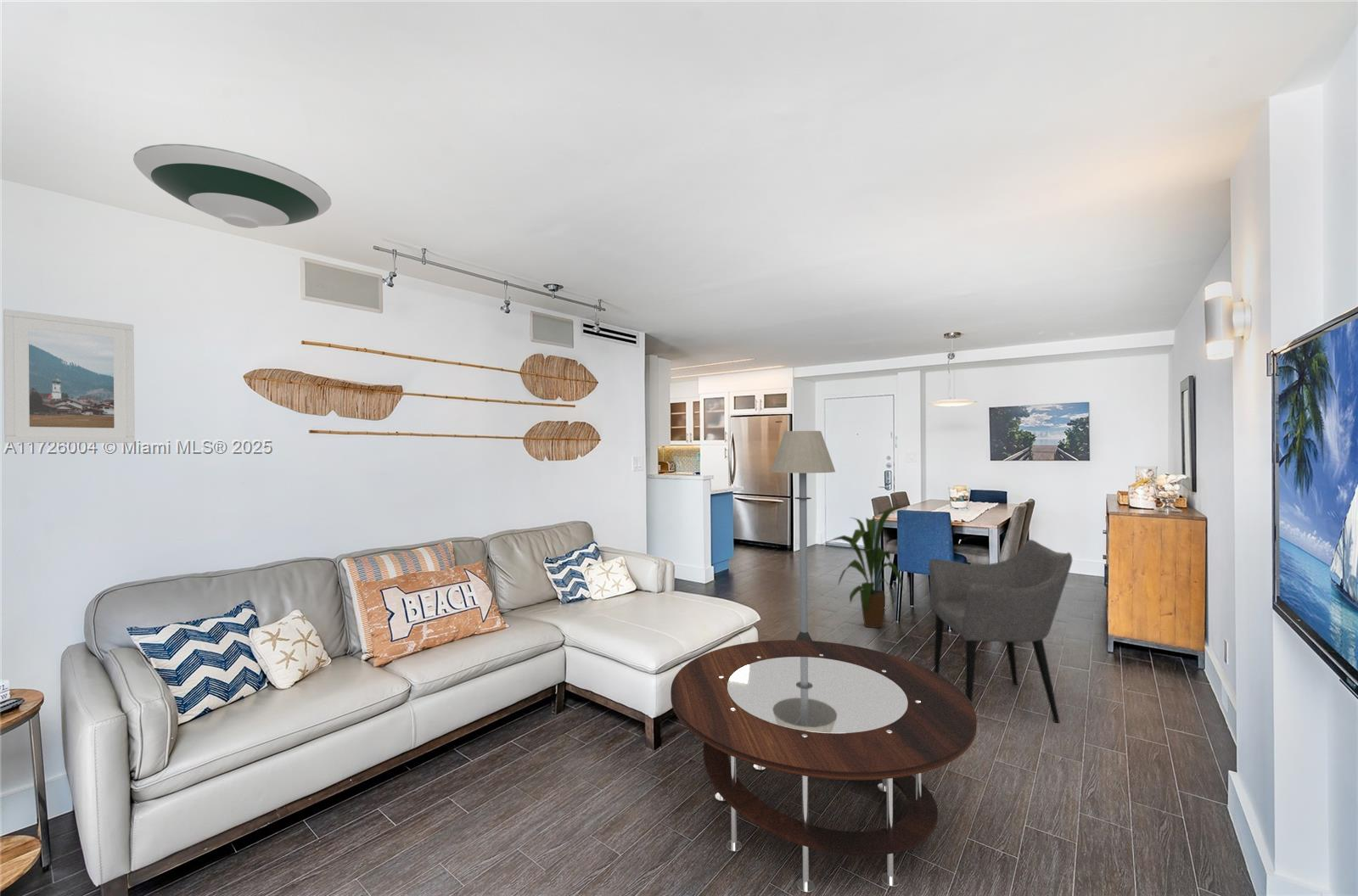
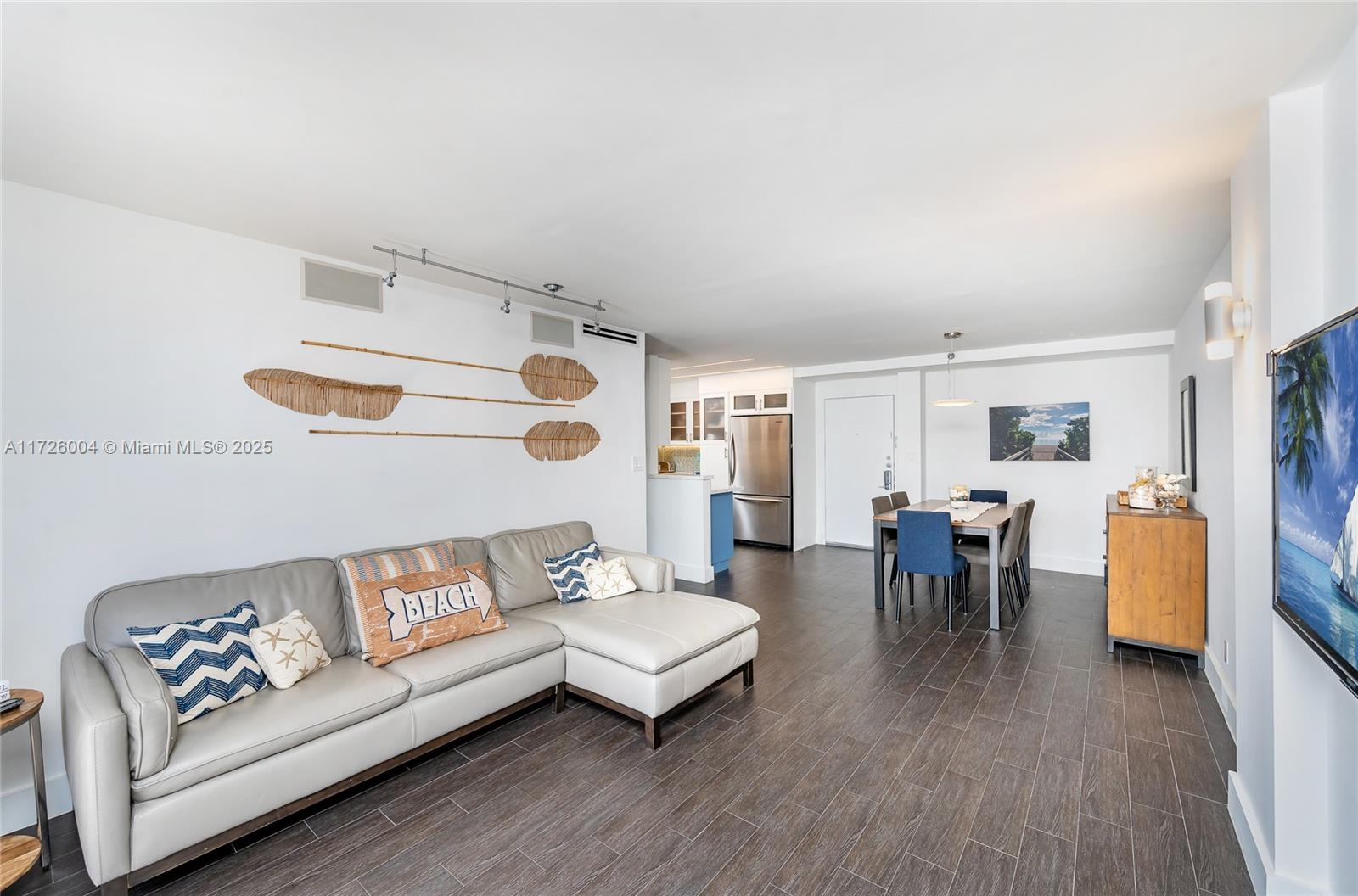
- house plant [822,507,905,629]
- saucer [132,143,332,229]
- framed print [3,308,136,444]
- floor lamp [770,430,836,641]
- armchair [928,539,1073,724]
- coffee table [670,639,978,893]
